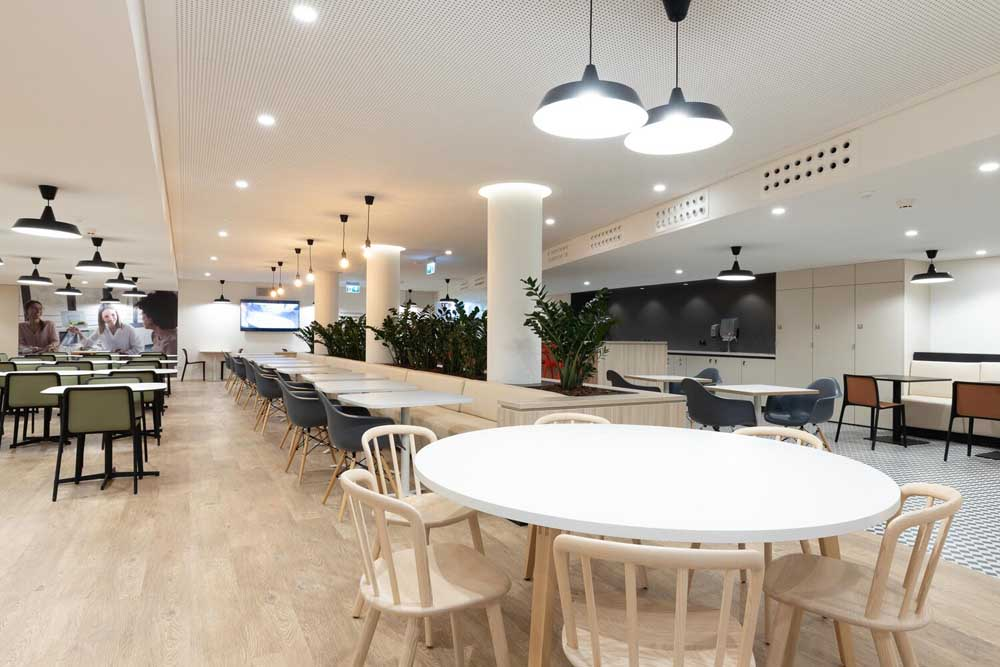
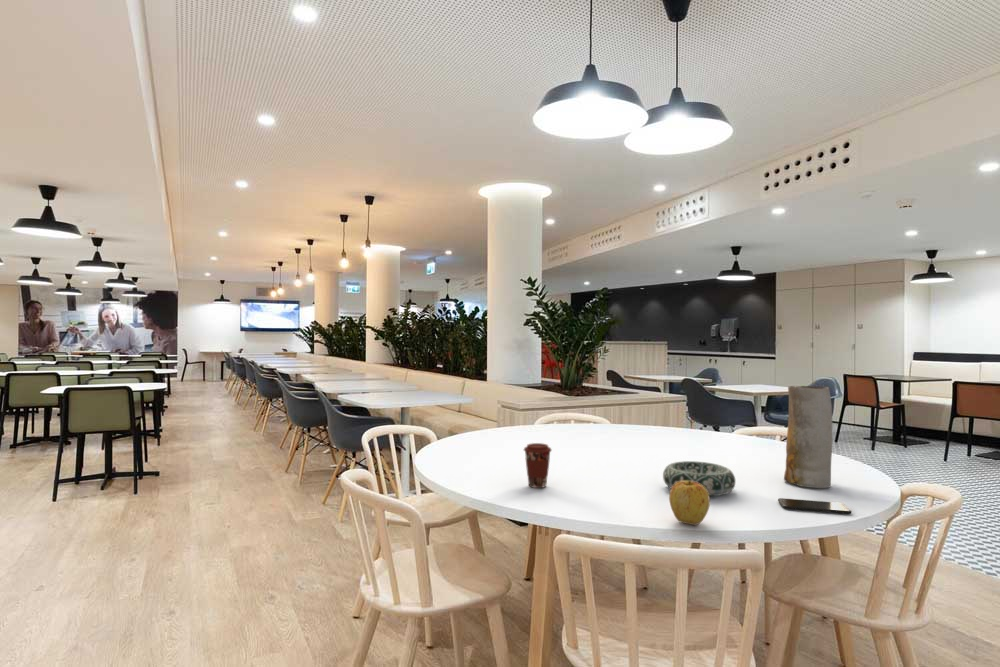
+ vase [783,385,833,489]
+ apple [668,481,711,526]
+ smartphone [777,497,853,515]
+ decorative bowl [662,460,737,497]
+ coffee cup [523,442,553,489]
